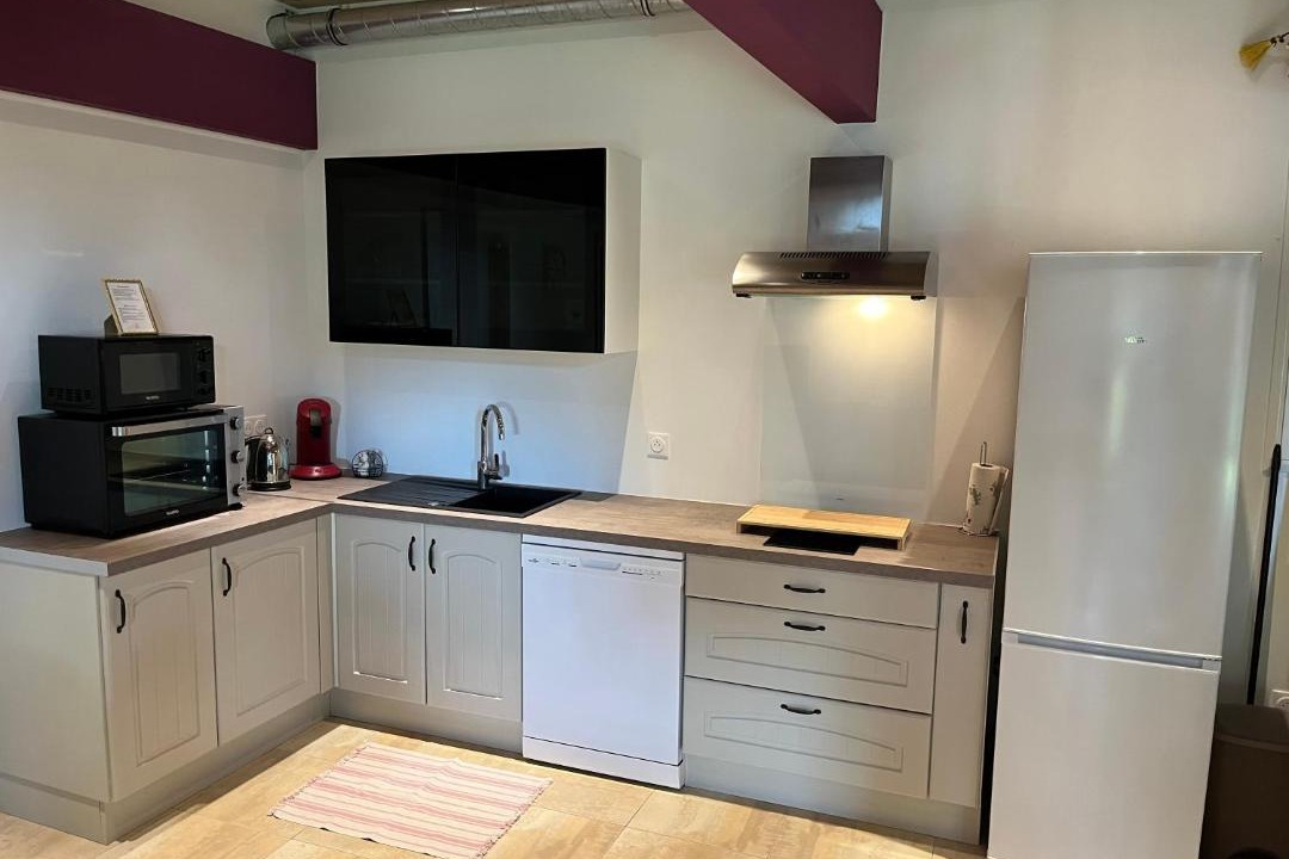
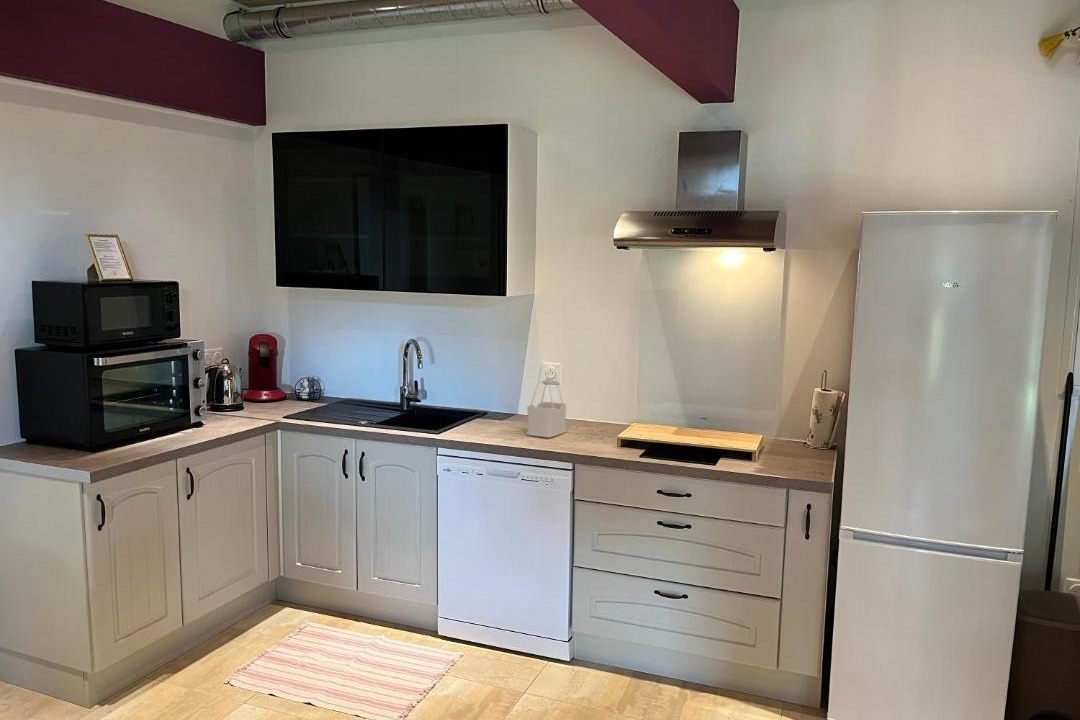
+ utensil holder [525,367,568,439]
